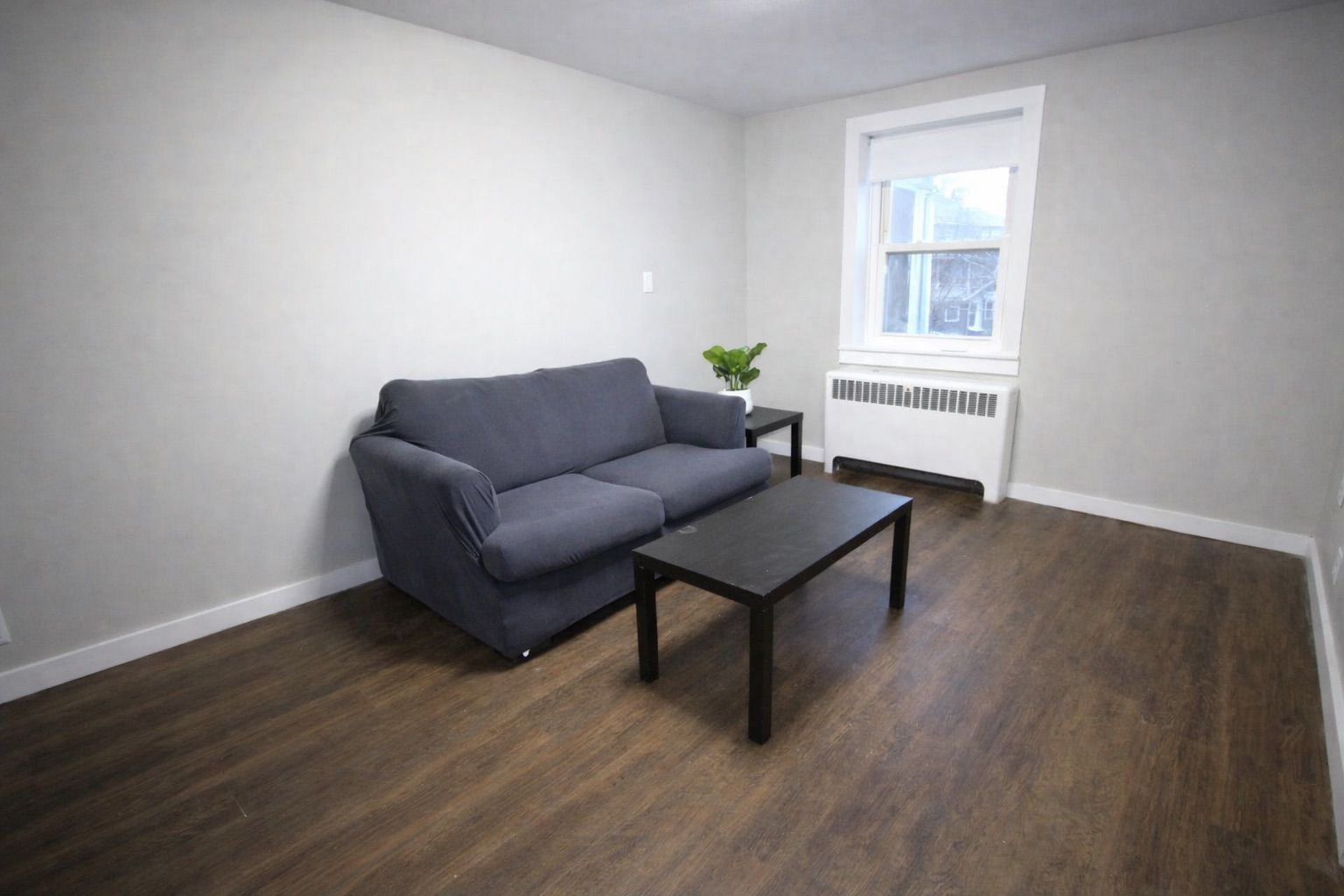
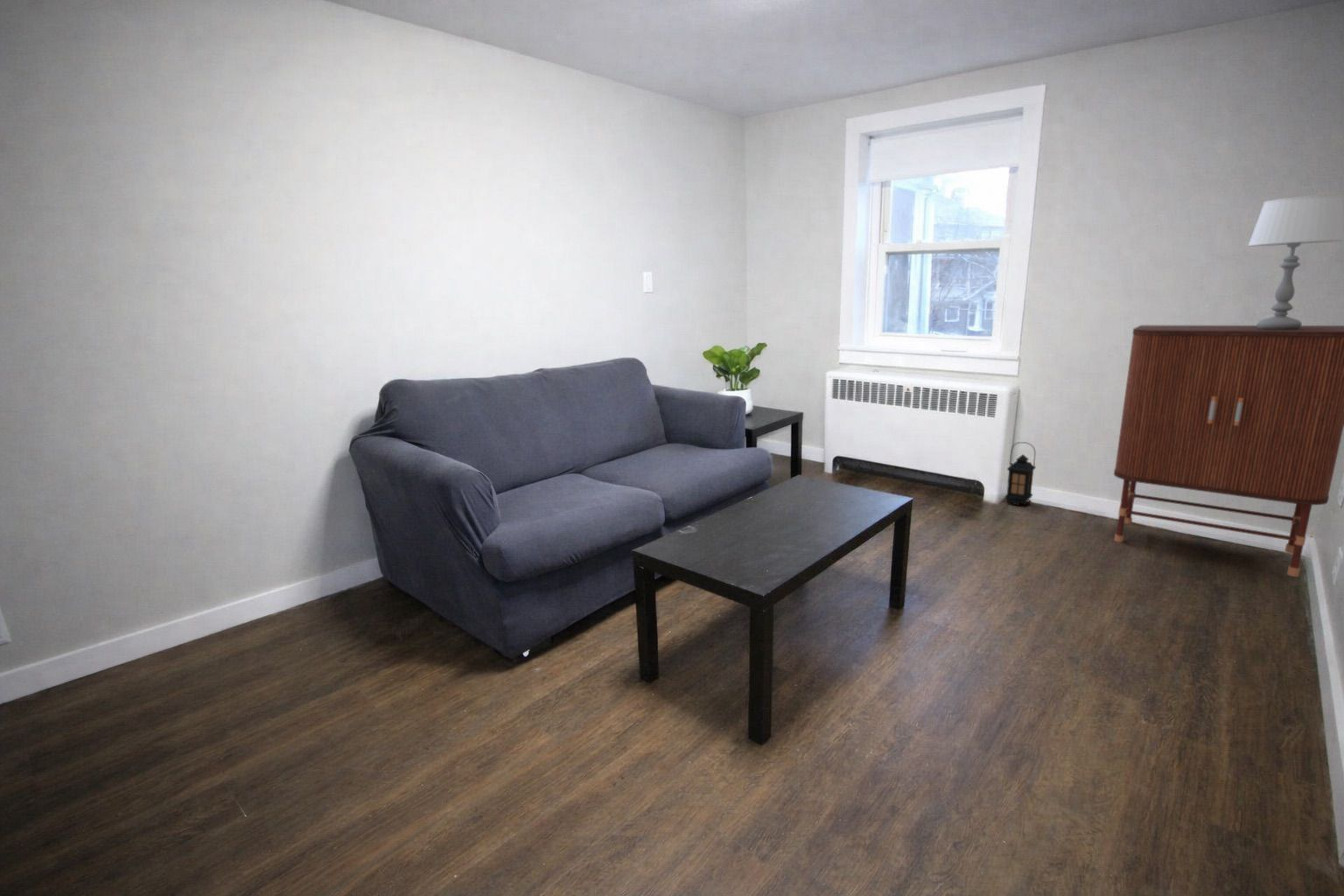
+ bar cabinet [1113,325,1344,577]
+ table lamp [1247,193,1344,330]
+ lantern [1005,441,1037,507]
